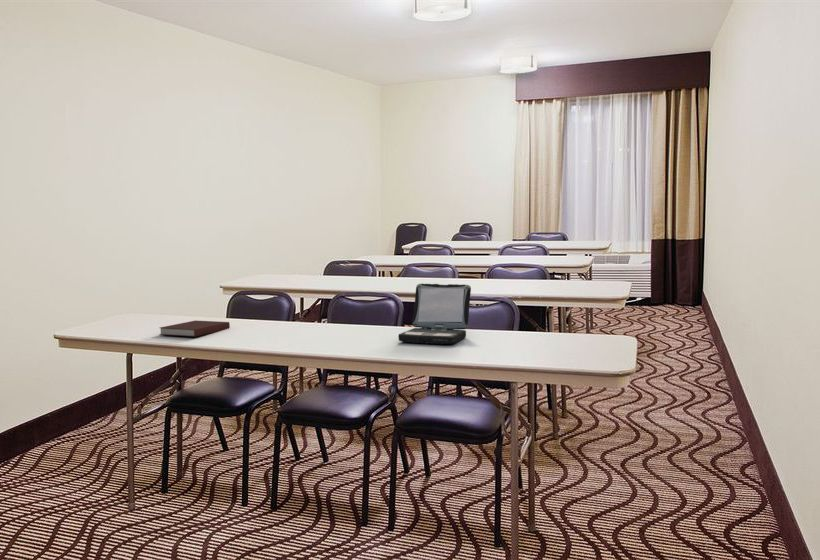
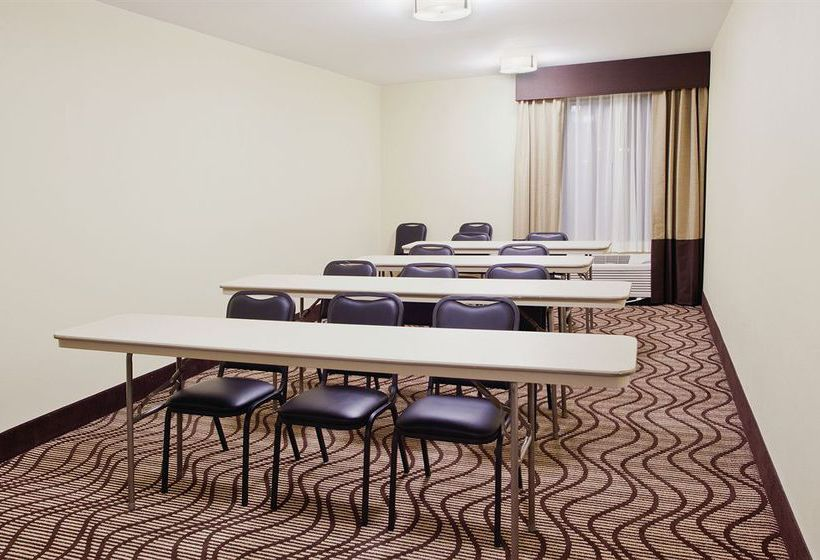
- notebook [158,319,231,338]
- laptop [398,283,472,345]
